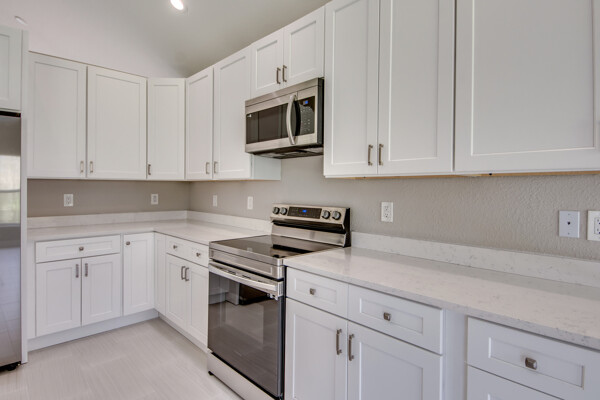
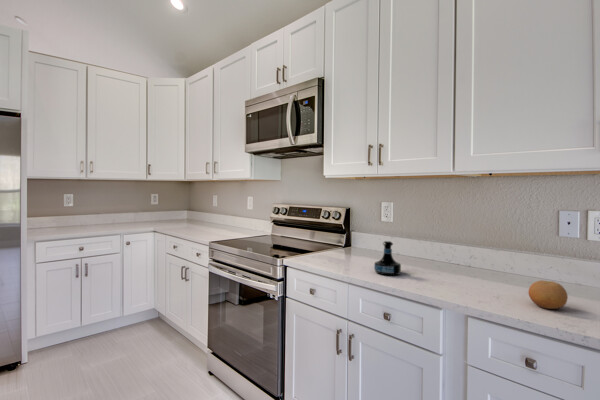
+ fruit [527,279,569,310]
+ tequila bottle [373,240,402,276]
